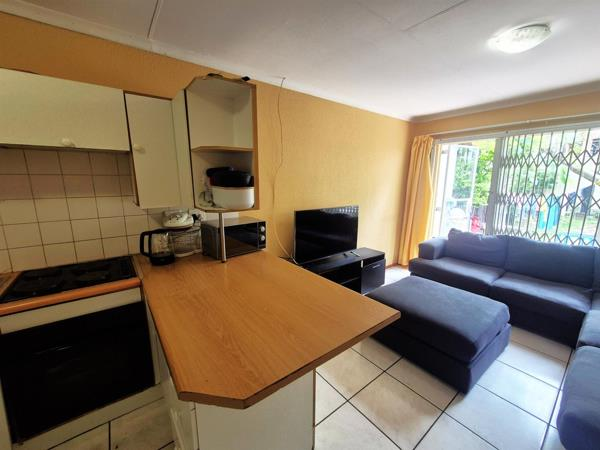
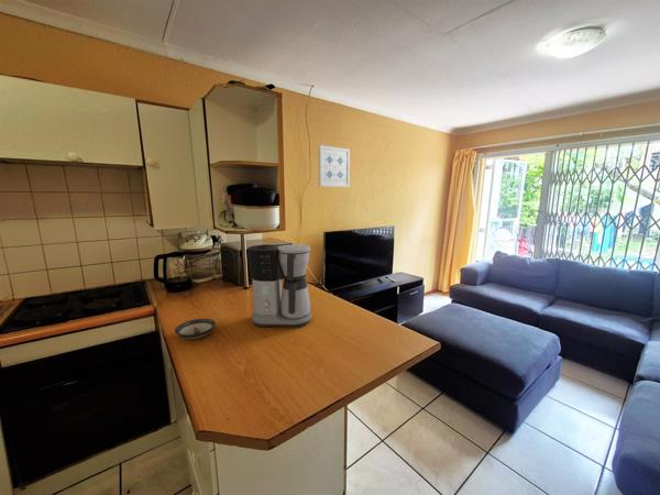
+ saucer [174,318,217,340]
+ wall art [318,144,351,188]
+ coffee maker [246,243,312,329]
